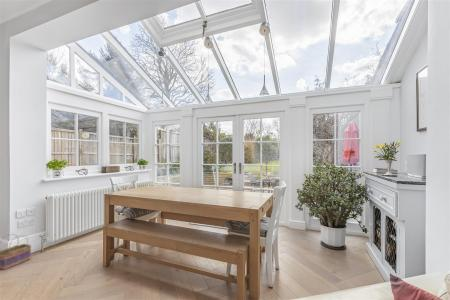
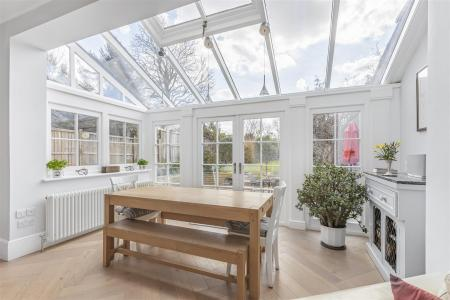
- basket [0,233,32,271]
